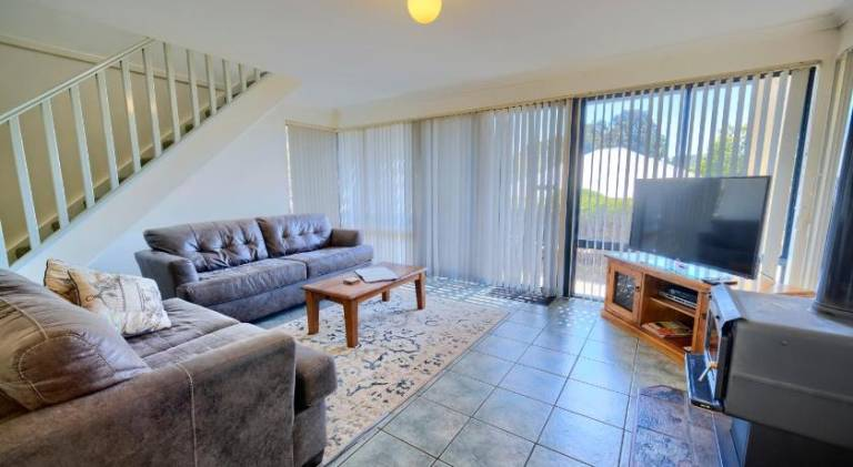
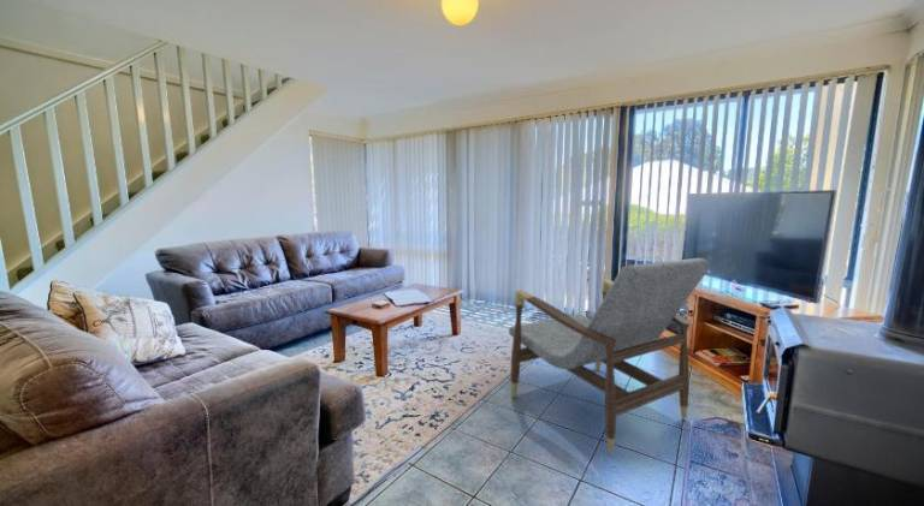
+ armchair [508,257,710,454]
